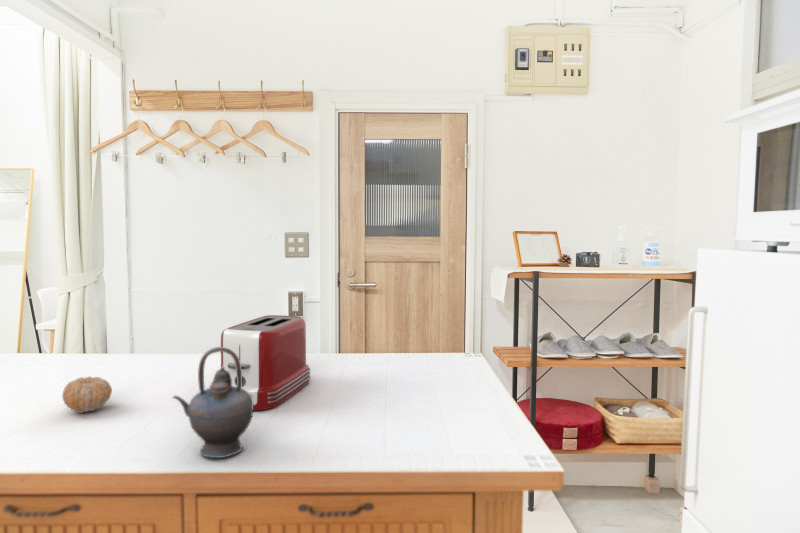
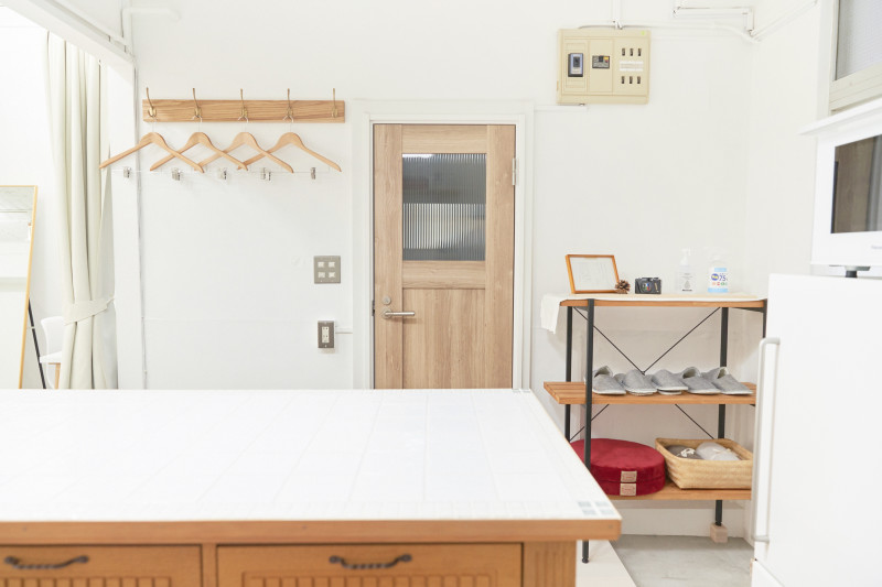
- teapot [172,346,254,459]
- toaster [220,314,312,411]
- fruit [61,376,113,414]
